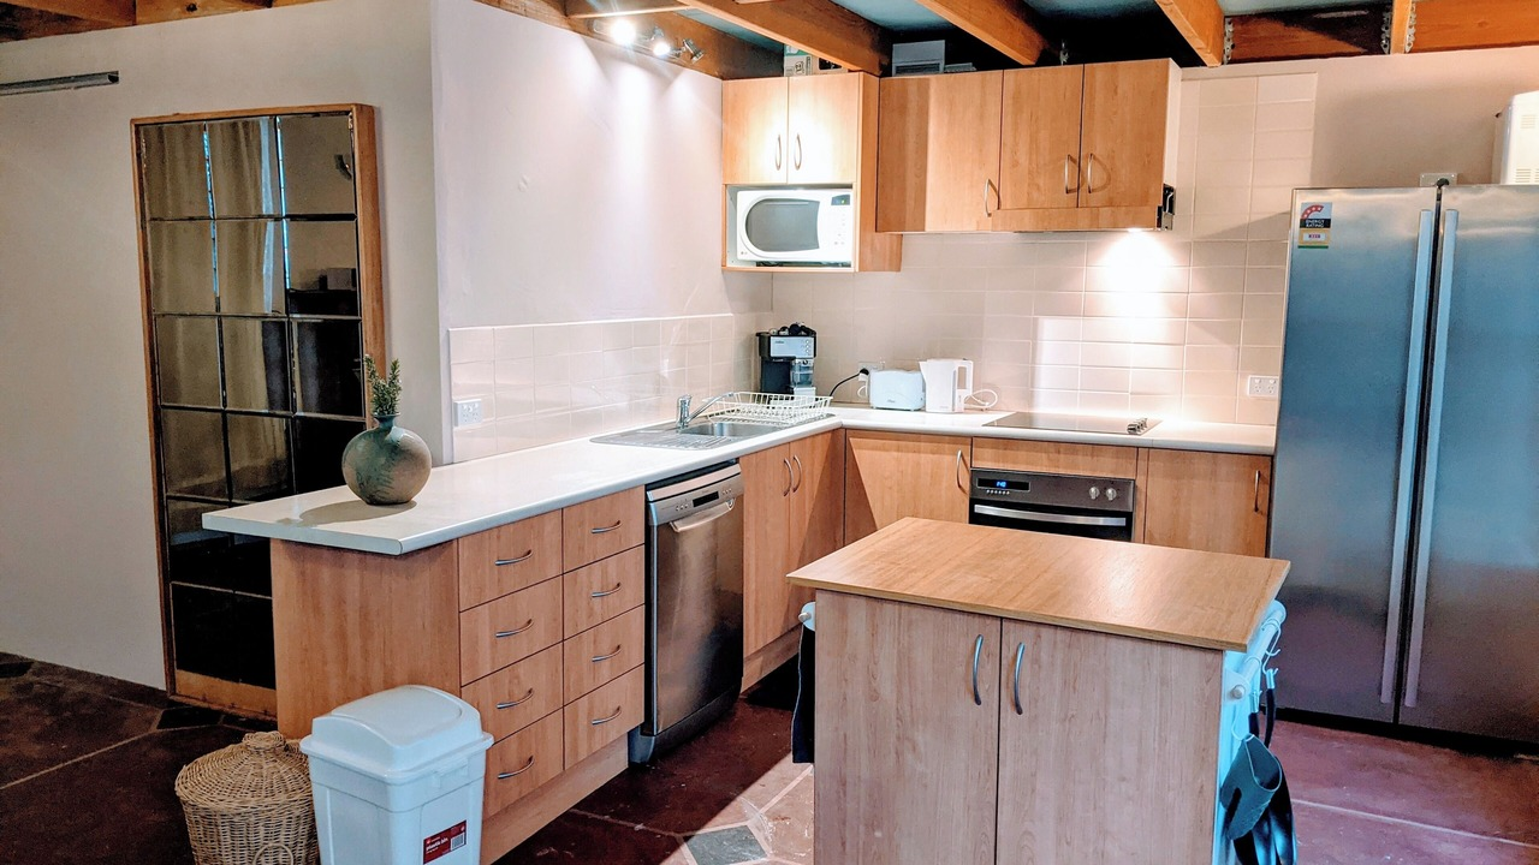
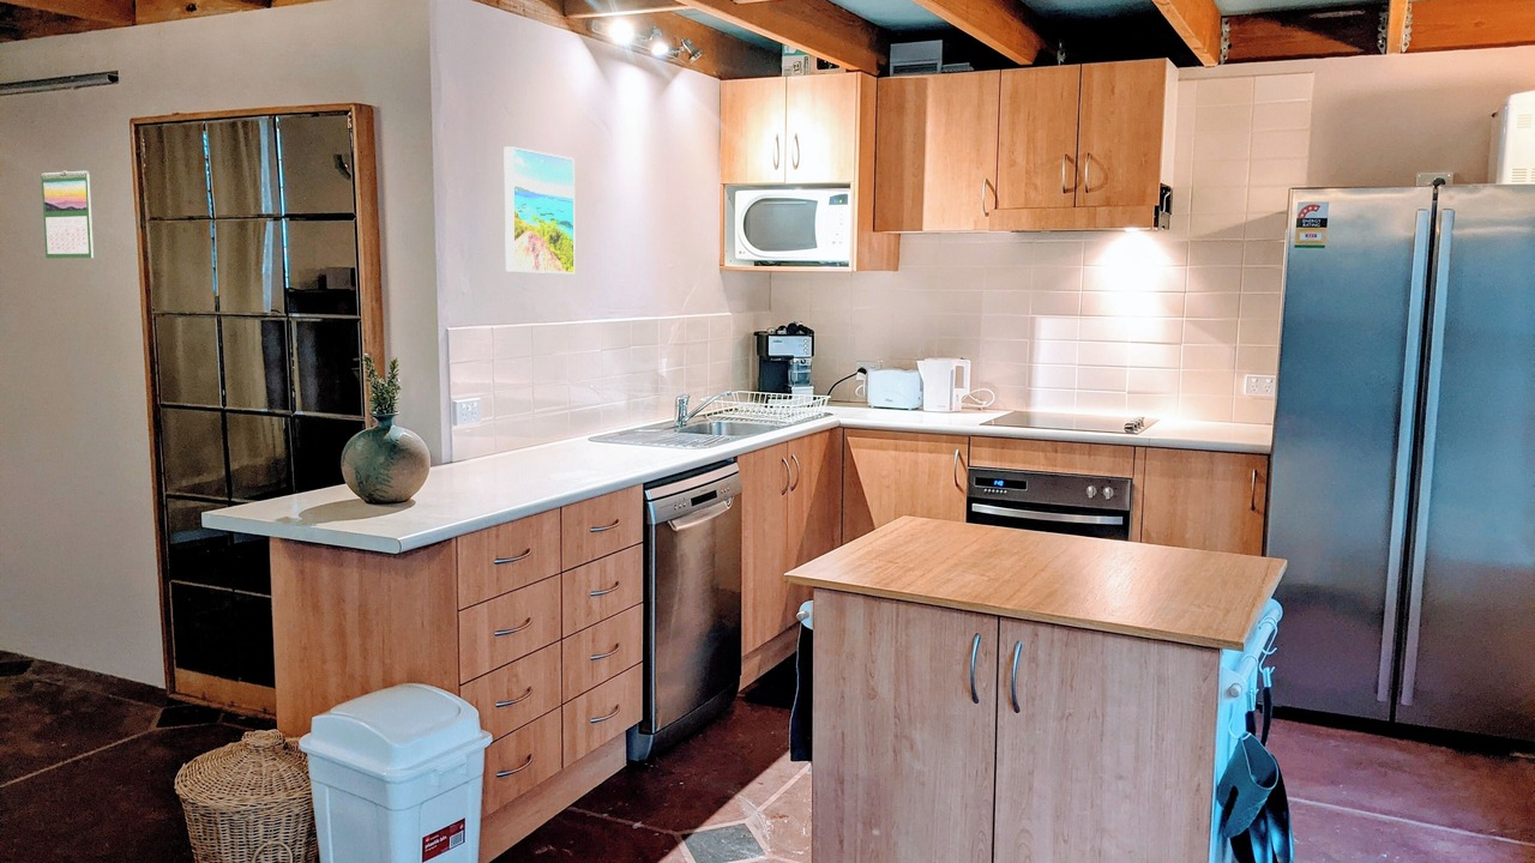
+ calendar [41,169,95,259]
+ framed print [502,145,577,274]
